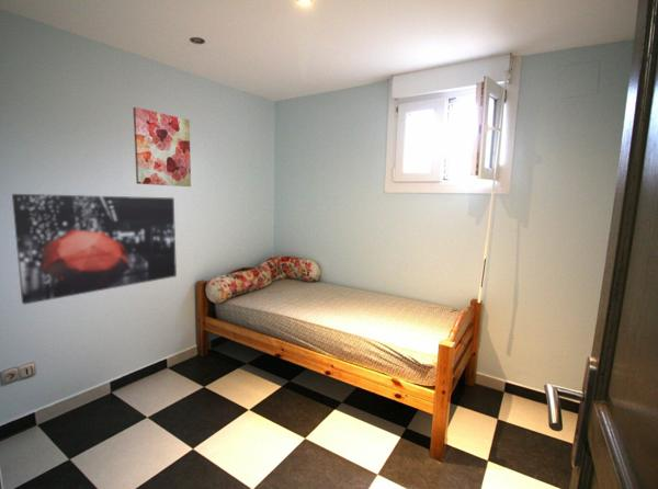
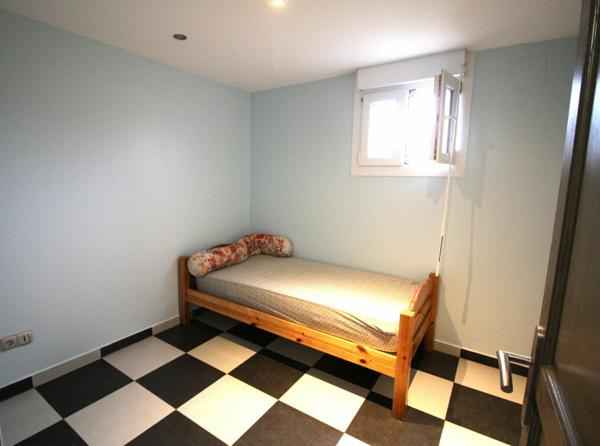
- wall art [132,106,192,187]
- wall art [11,193,178,306]
